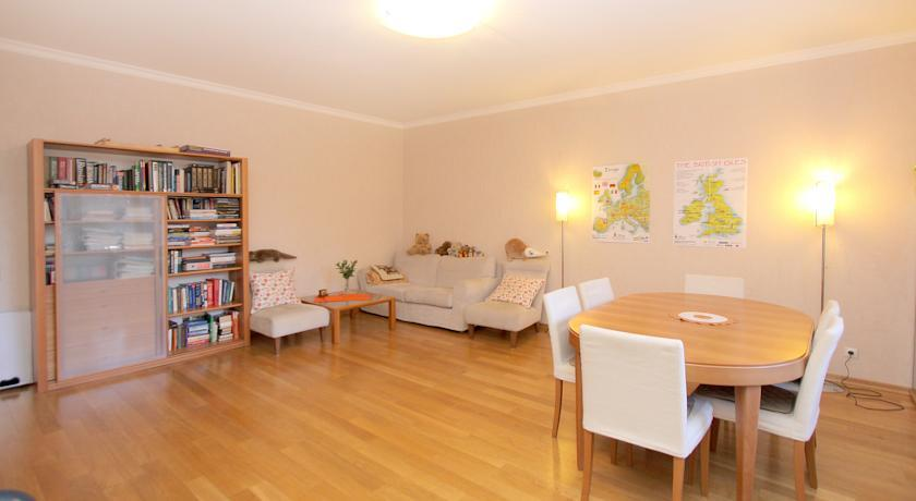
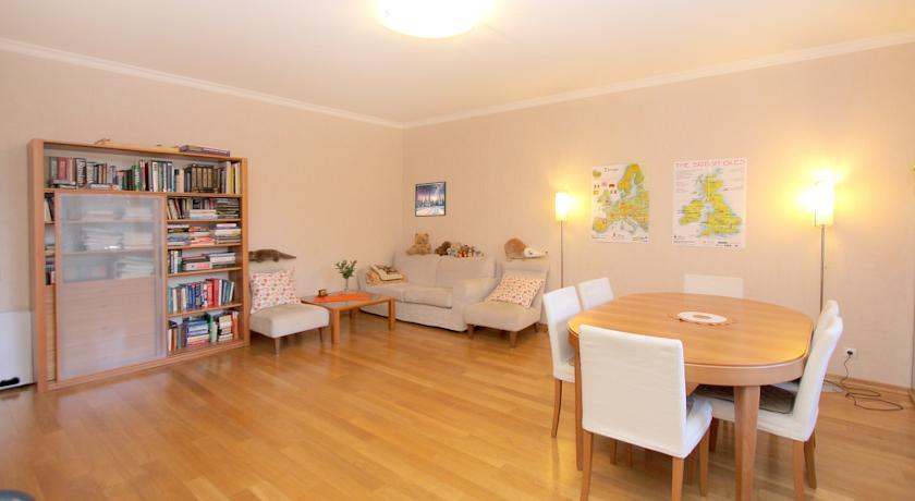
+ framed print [414,181,447,218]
